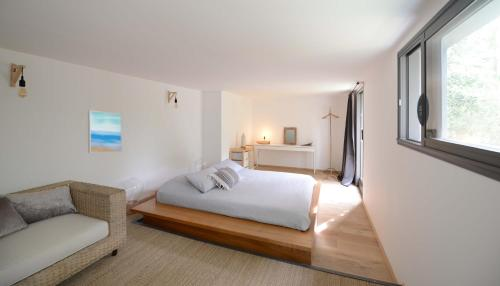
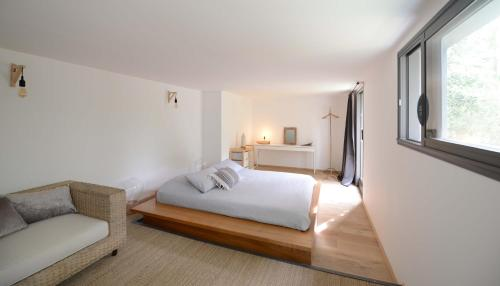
- wall art [87,109,123,154]
